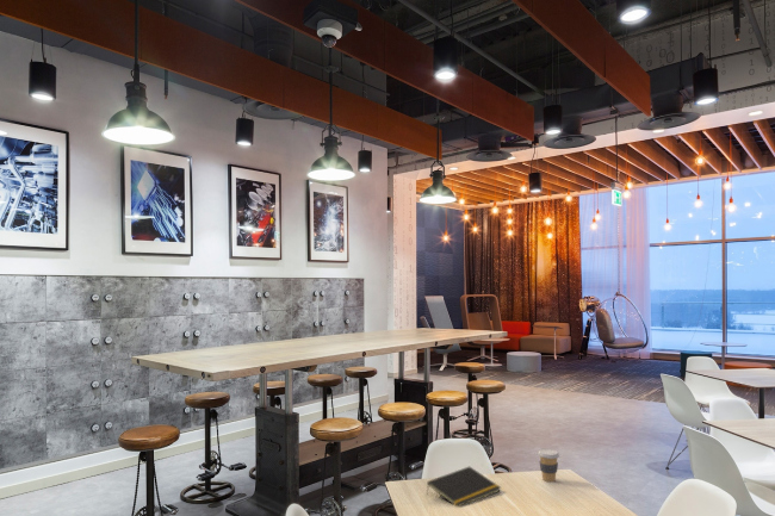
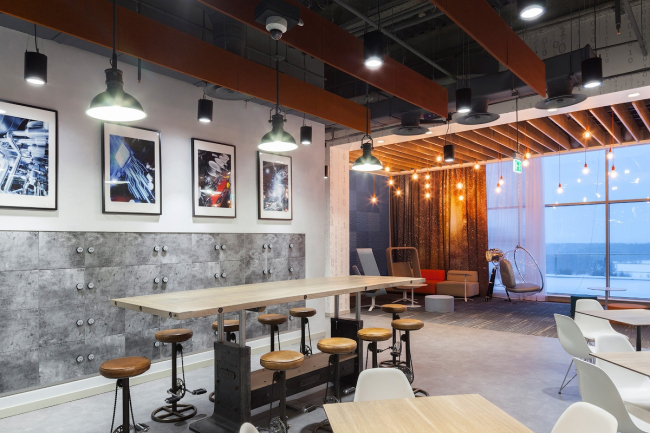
- notepad [424,466,502,508]
- coffee cup [537,448,560,483]
